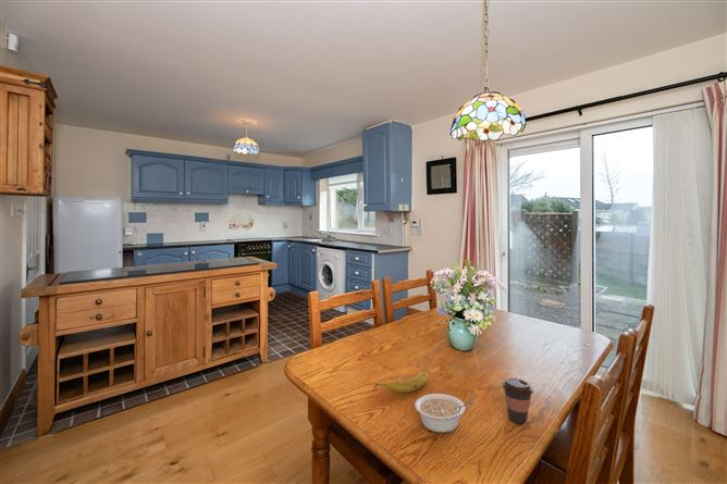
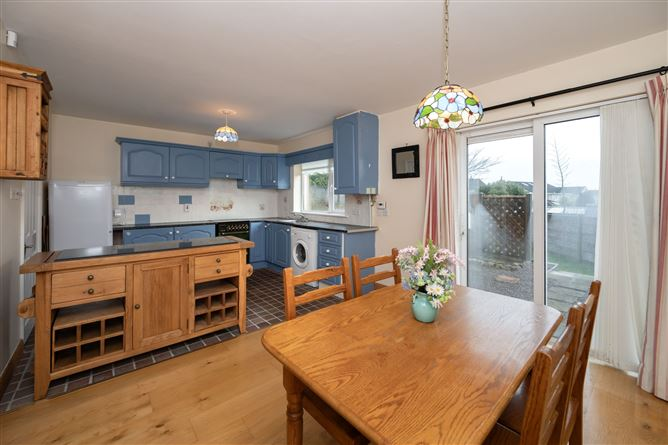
- coffee cup [501,377,534,424]
- fruit [372,371,429,394]
- legume [414,393,477,434]
